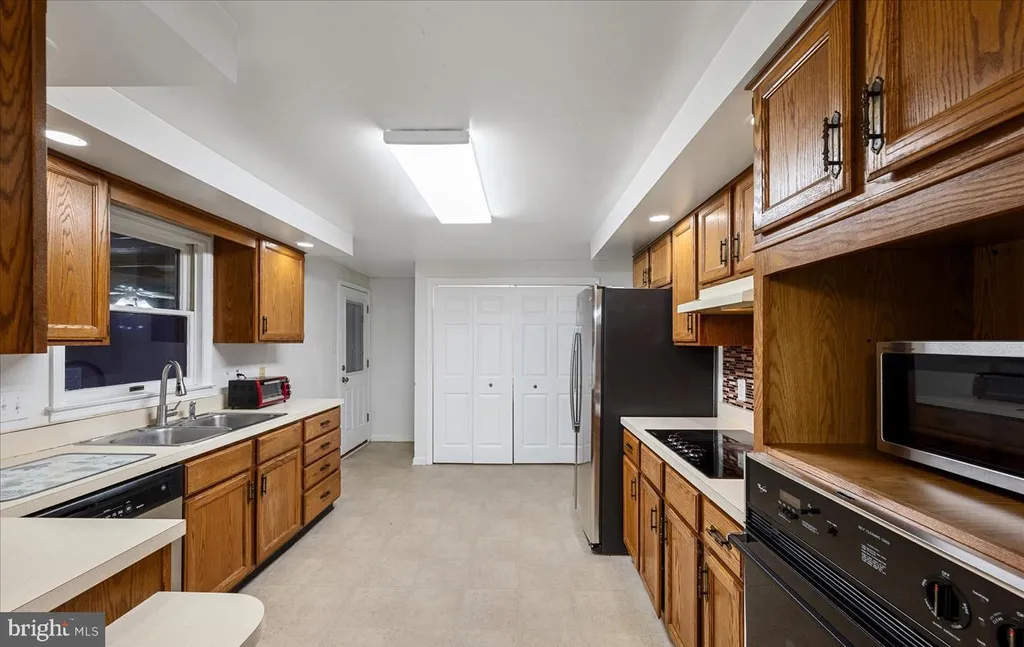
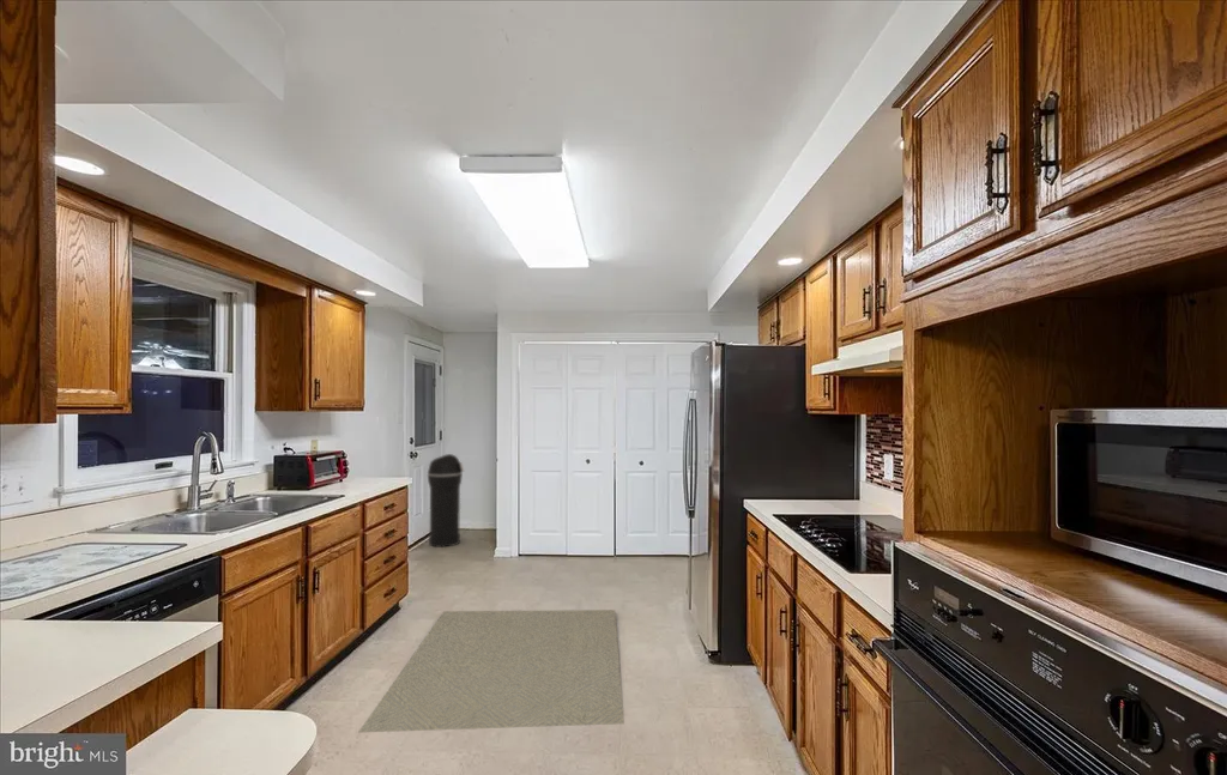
+ trash can [427,453,466,549]
+ rug [357,609,625,734]
